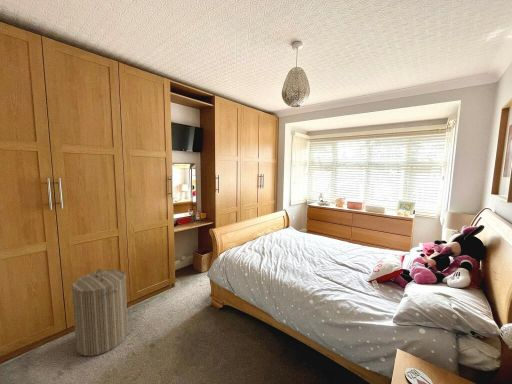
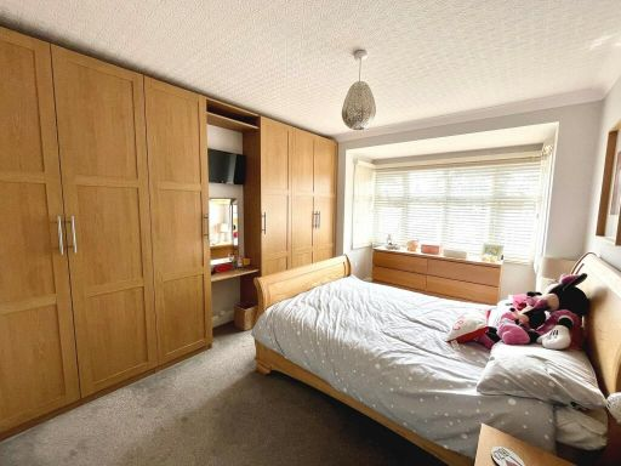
- laundry hamper [70,268,129,357]
